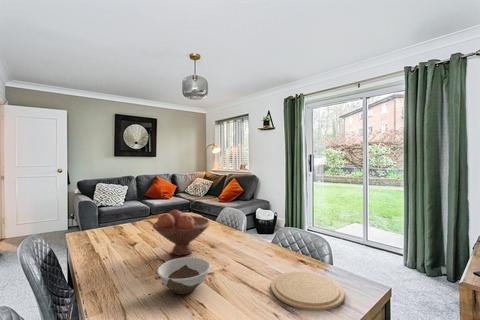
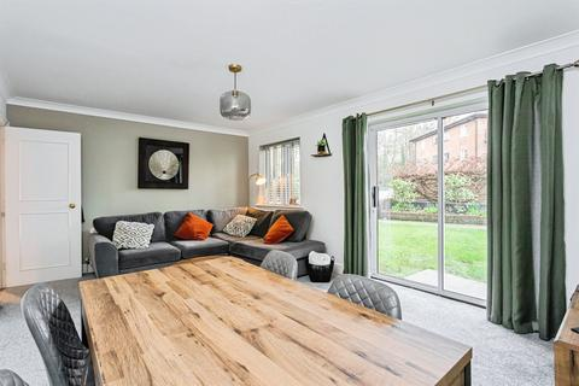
- bowl [156,256,211,295]
- plate [270,271,346,311]
- fruit bowl [152,209,212,256]
